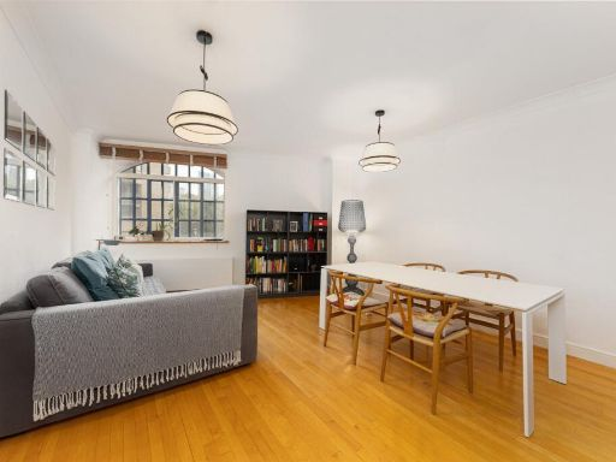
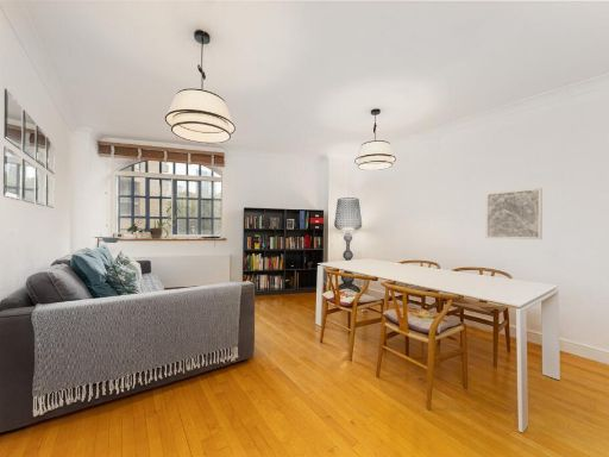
+ wall art [485,187,544,240]
